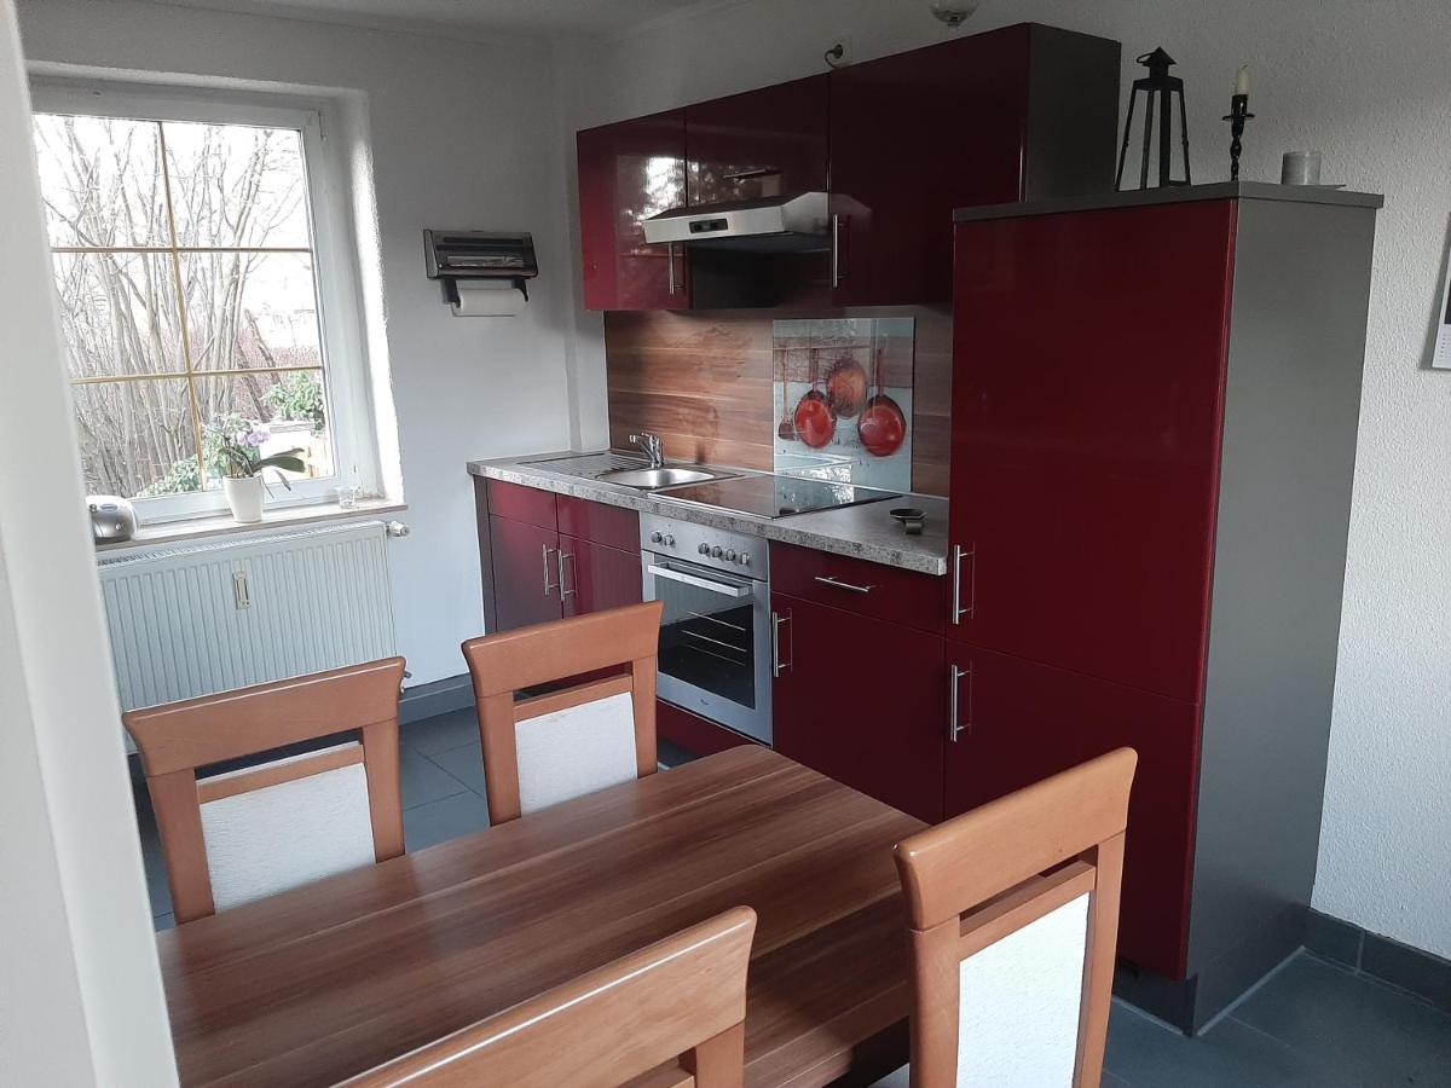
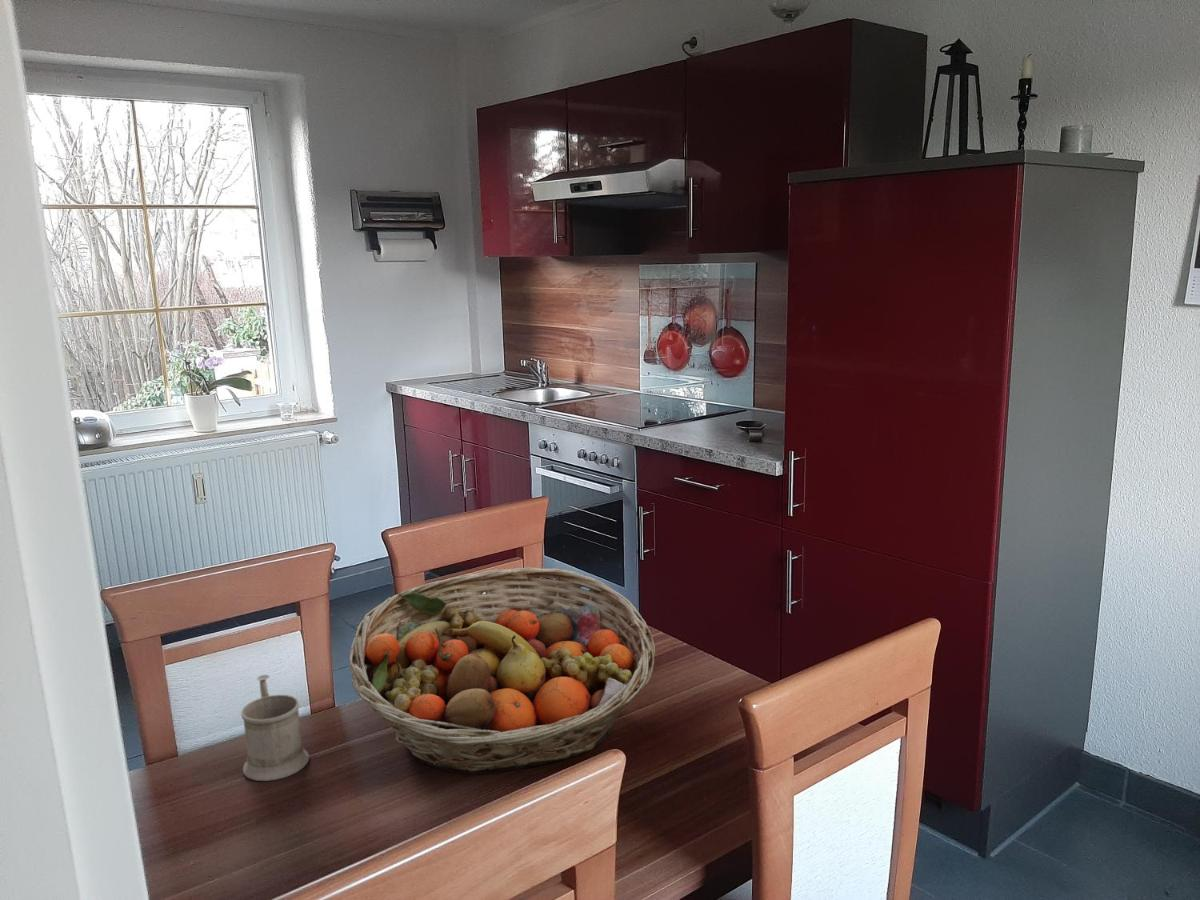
+ mug [240,674,310,782]
+ fruit basket [348,567,656,775]
